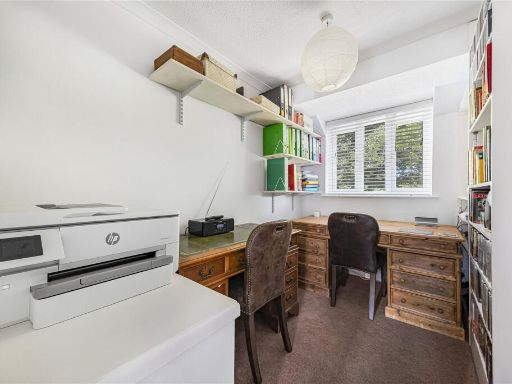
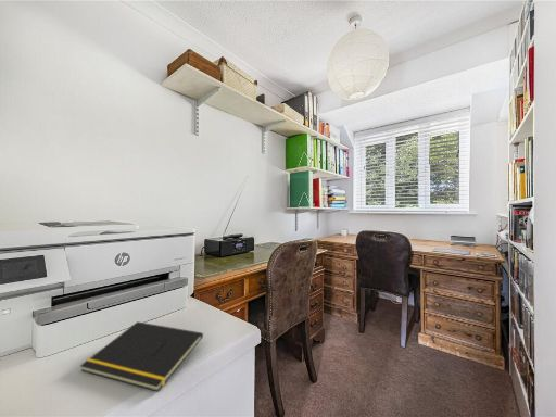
+ notepad [79,320,204,393]
